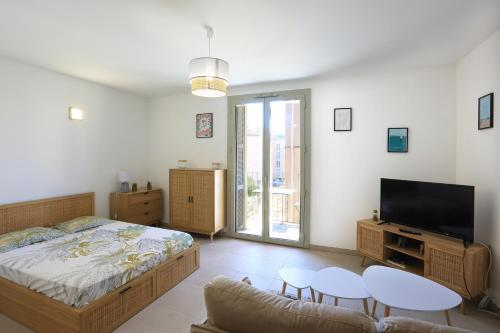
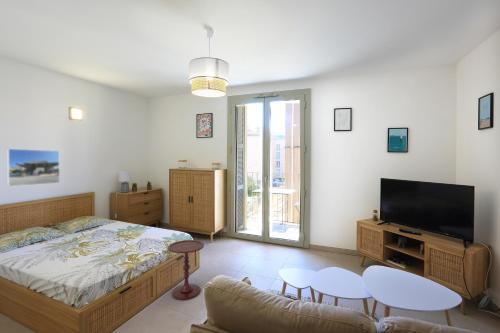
+ side table [167,239,205,301]
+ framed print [6,148,61,187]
